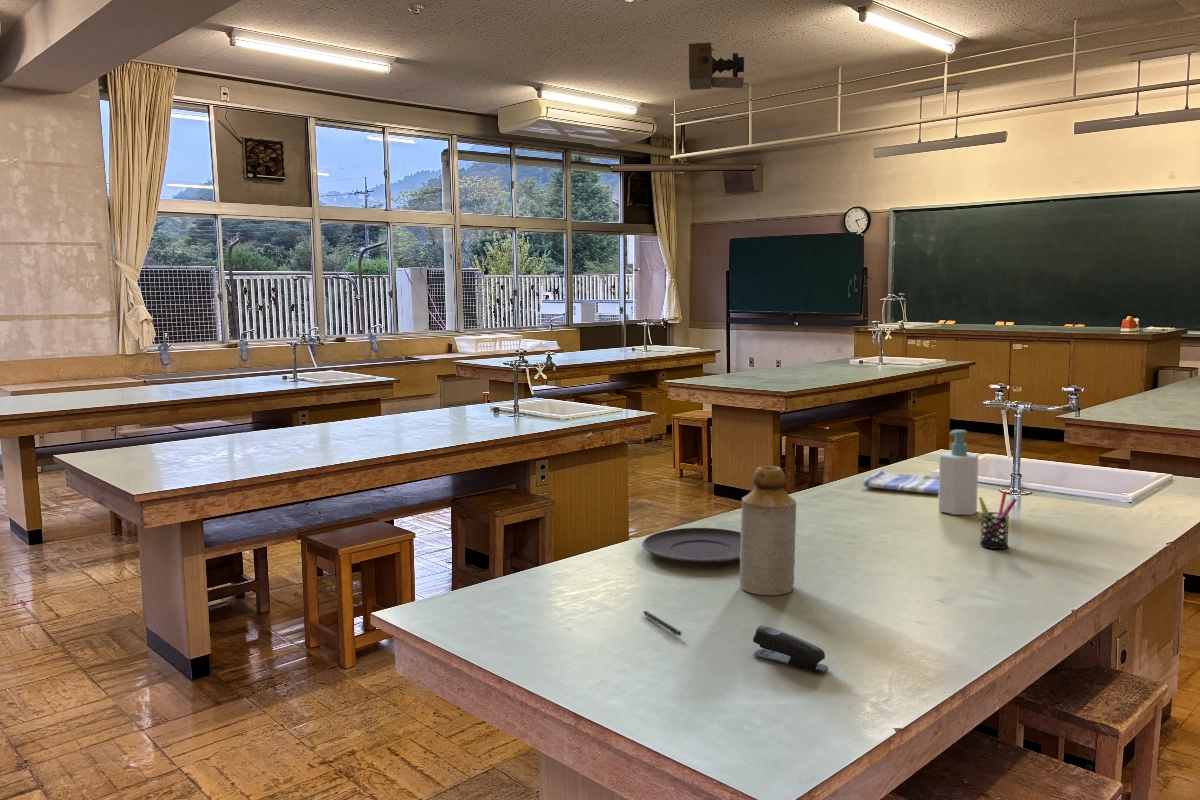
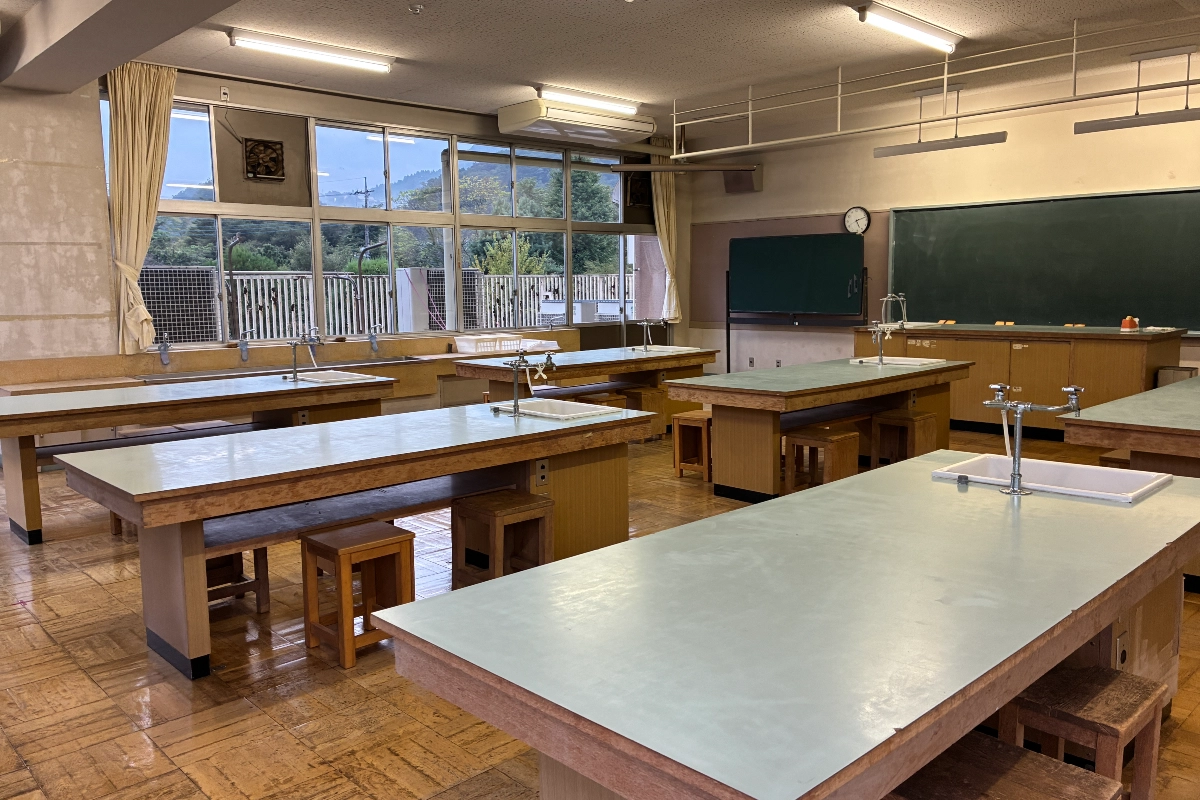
- stapler [751,624,829,674]
- soap bottle [937,429,979,516]
- plate [641,527,741,565]
- dish towel [862,470,939,495]
- projector [688,42,748,91]
- pen [642,610,683,637]
- bottle [738,465,797,596]
- pen holder [978,490,1018,550]
